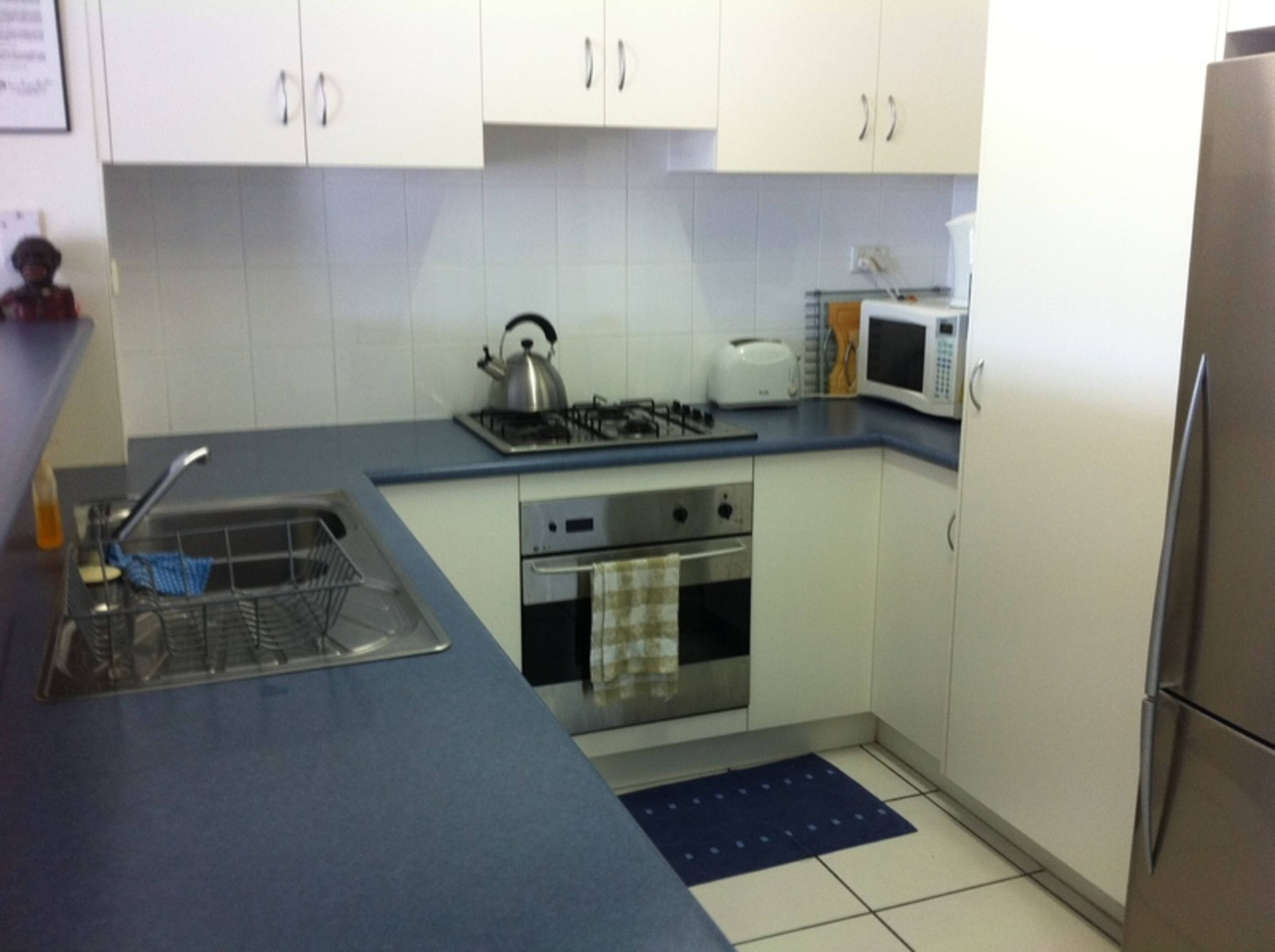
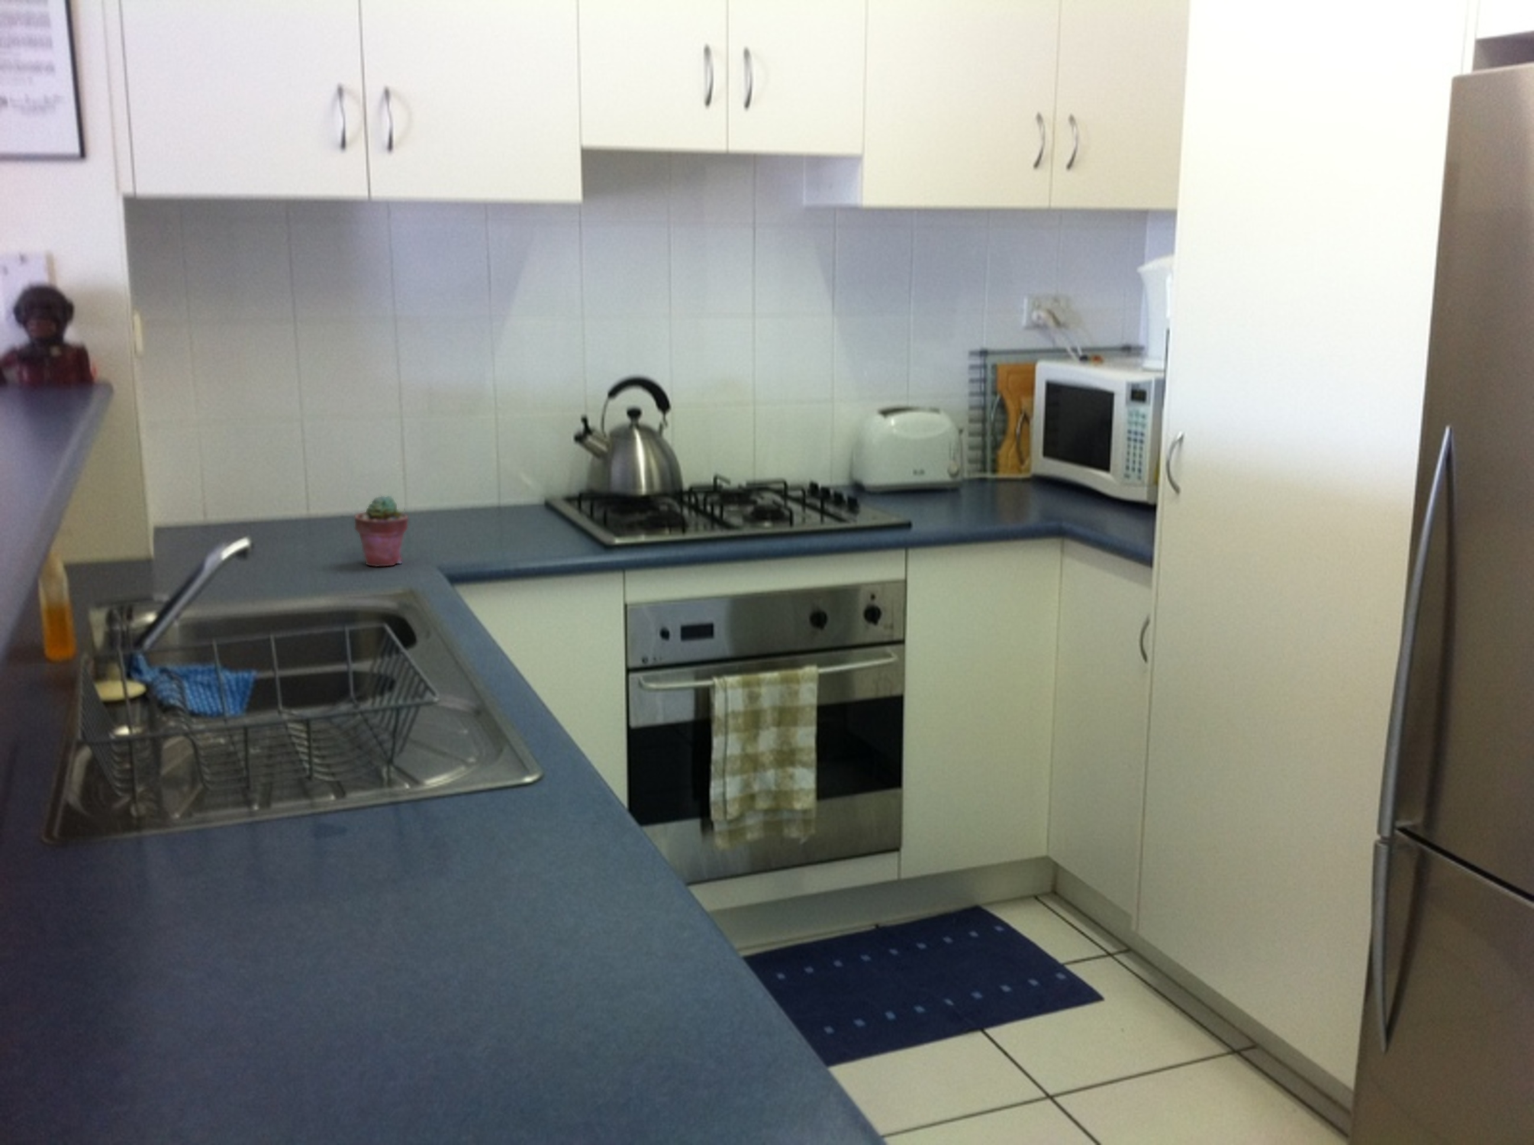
+ potted succulent [354,494,409,568]
